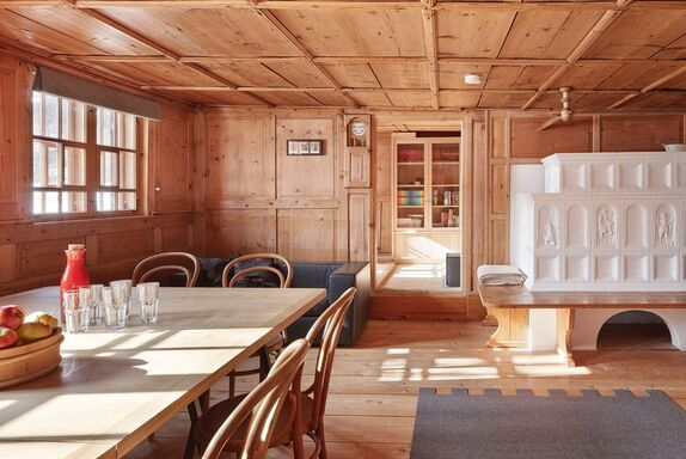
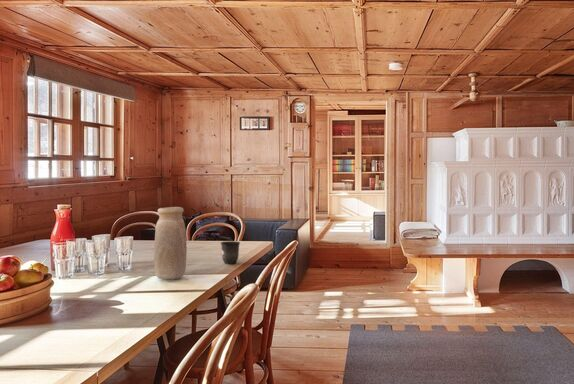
+ mug [220,240,241,265]
+ vase [153,206,188,280]
